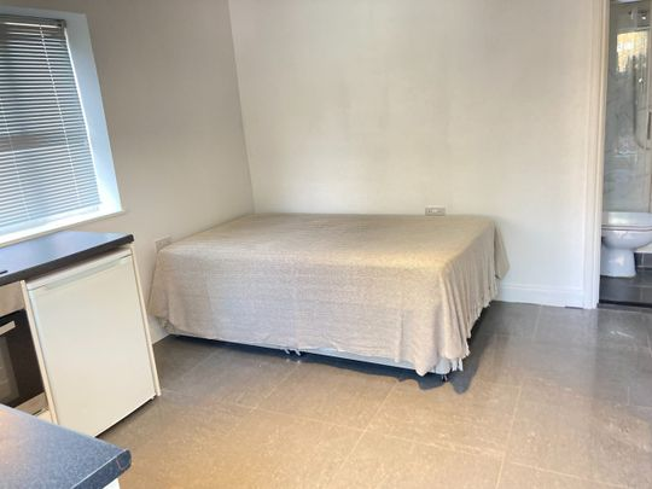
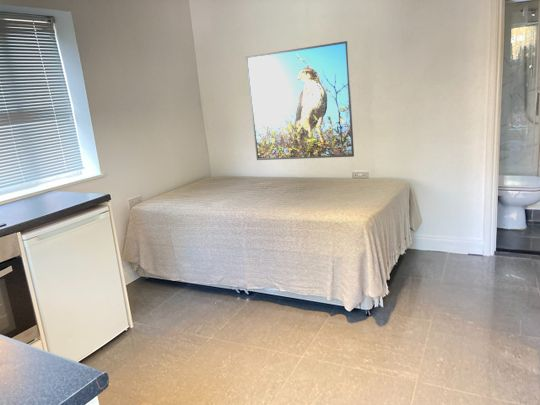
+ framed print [245,40,355,161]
